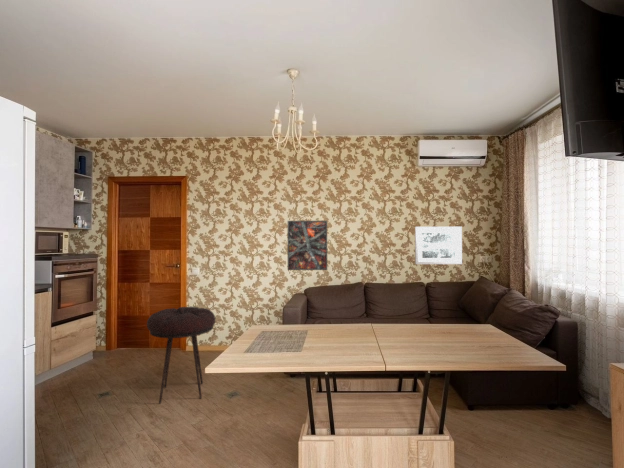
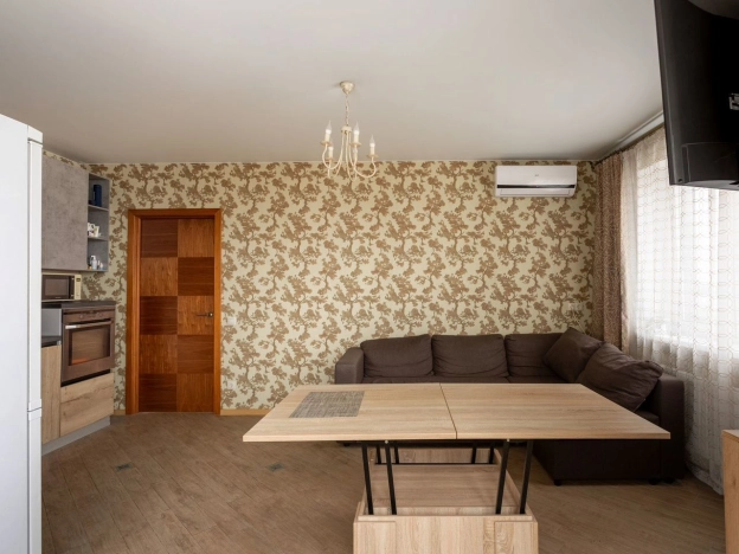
- stool [146,306,217,404]
- wall art [414,226,463,265]
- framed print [287,220,328,271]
